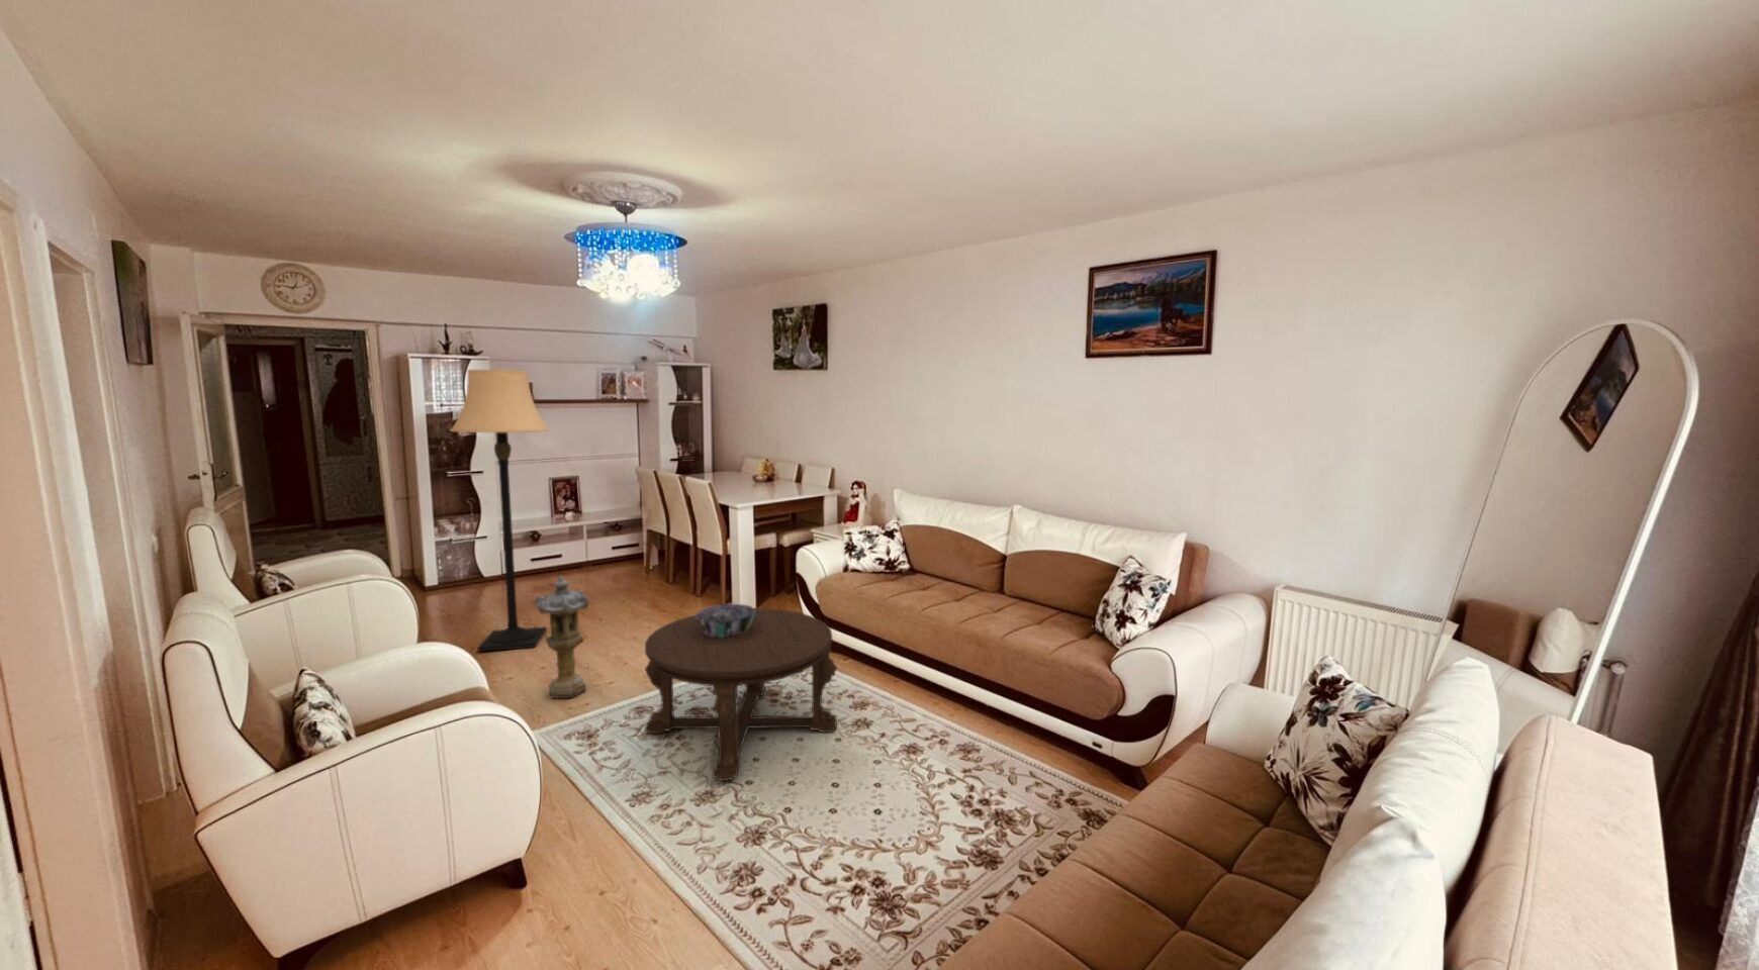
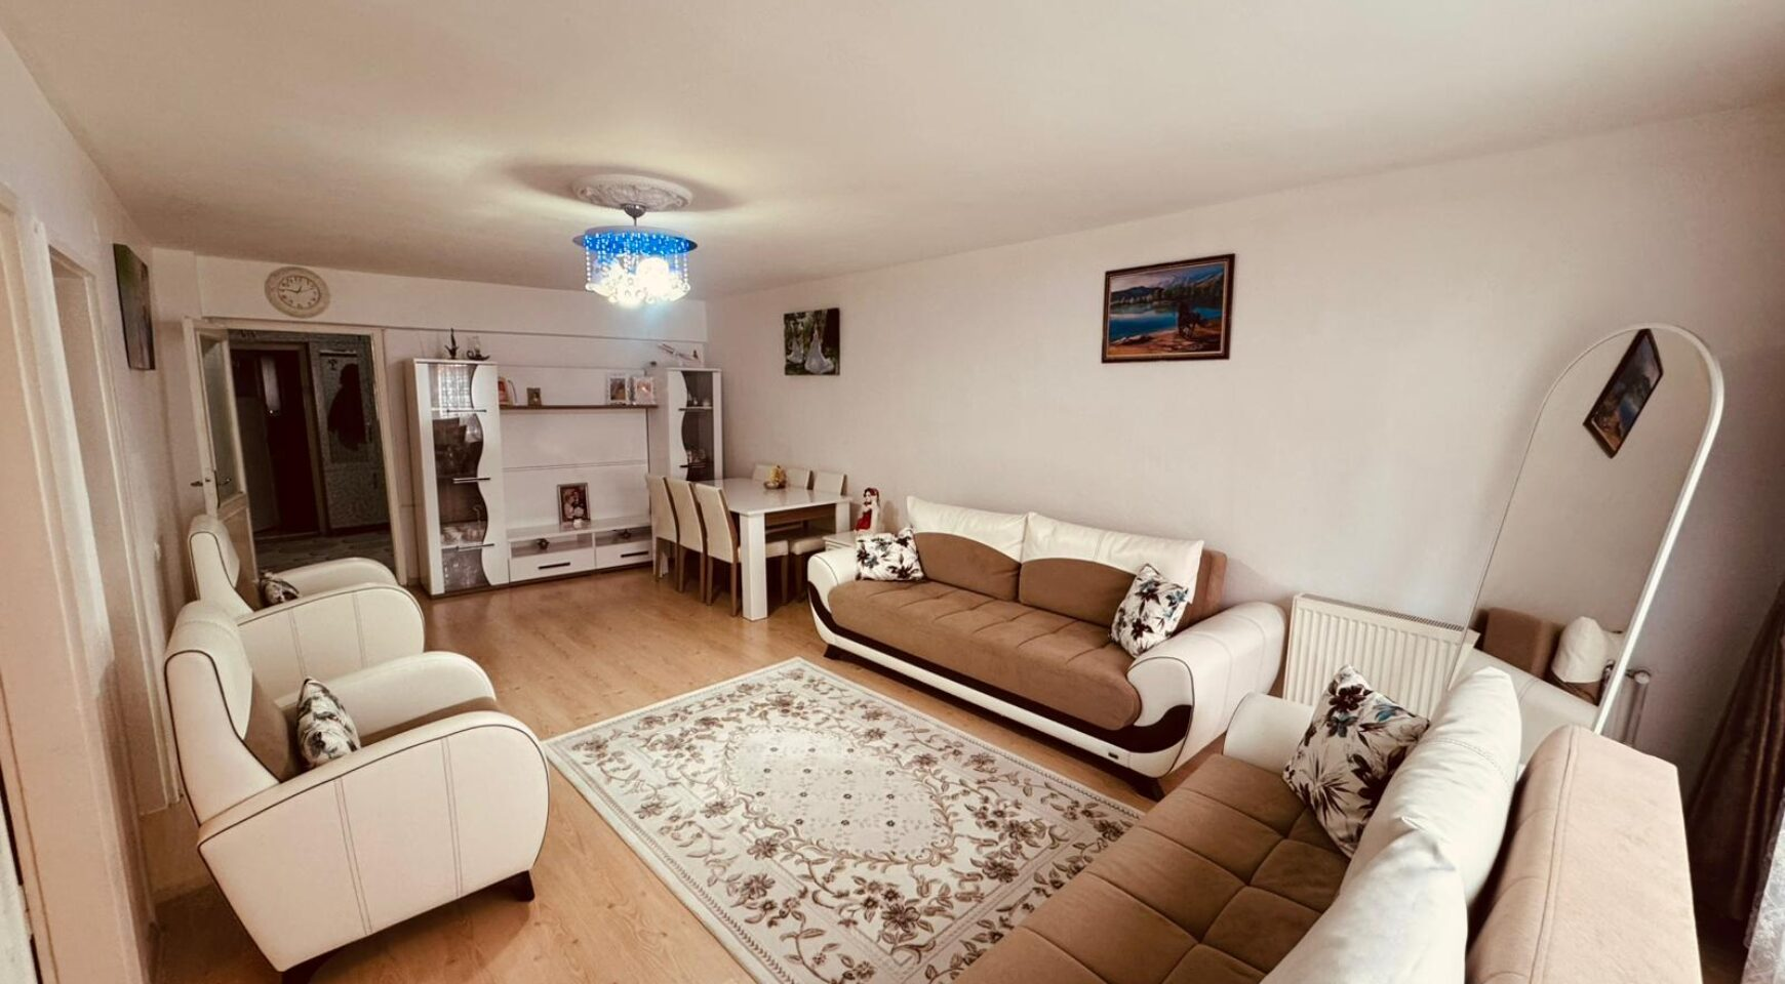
- decorative bowl [694,602,756,638]
- coffee table [643,607,838,782]
- lamp [449,369,551,652]
- lantern [535,575,589,700]
